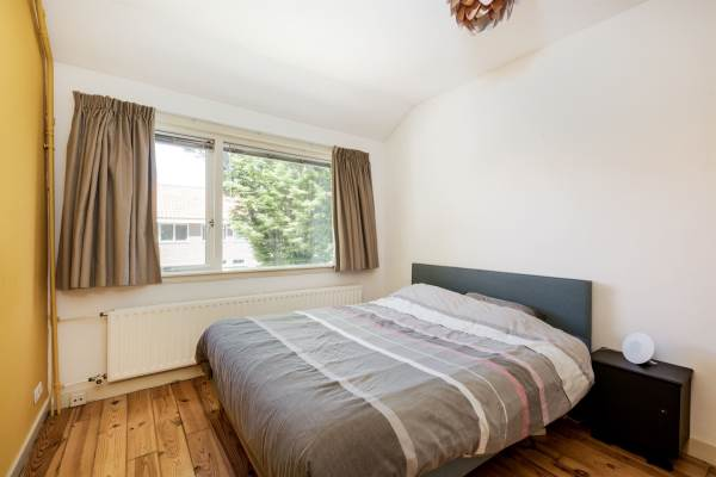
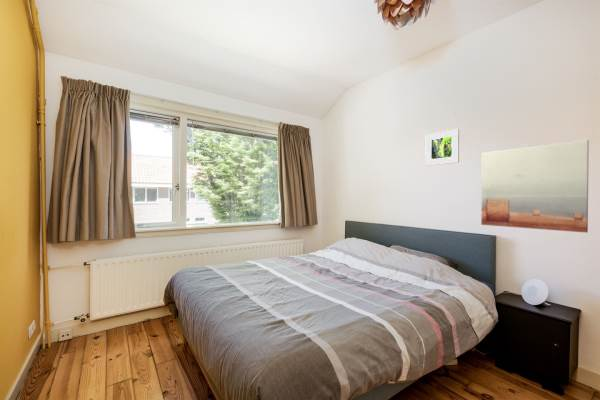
+ wall art [480,139,590,234]
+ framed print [424,128,460,167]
